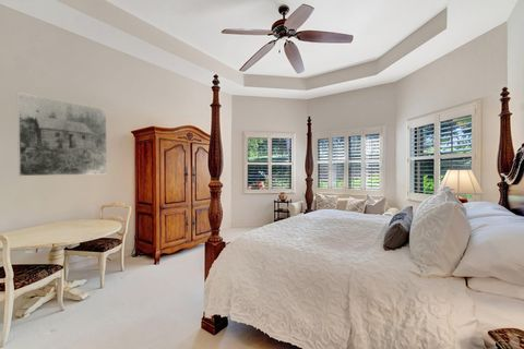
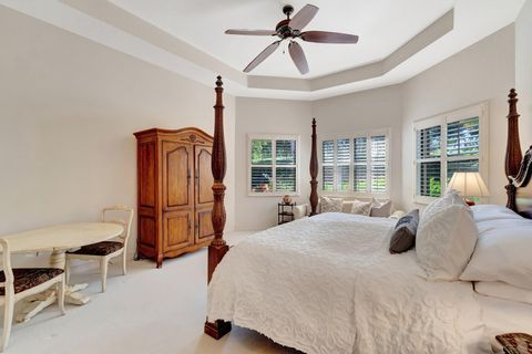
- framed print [16,91,108,177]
